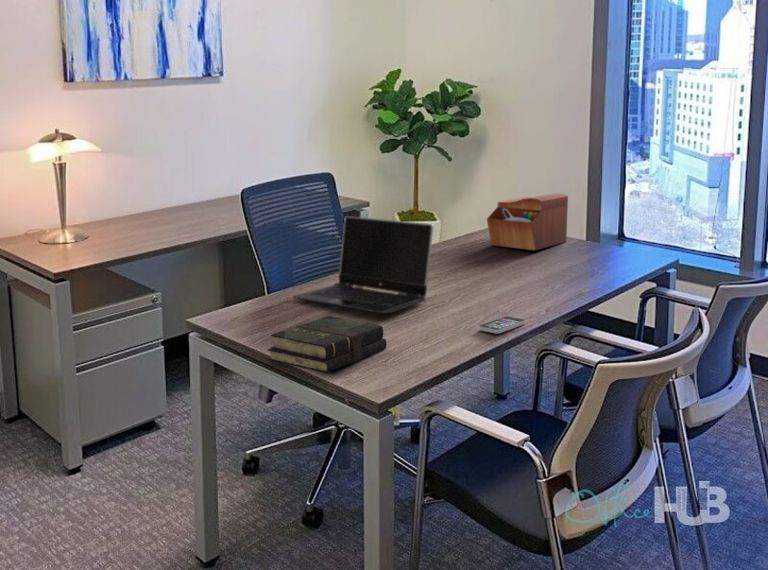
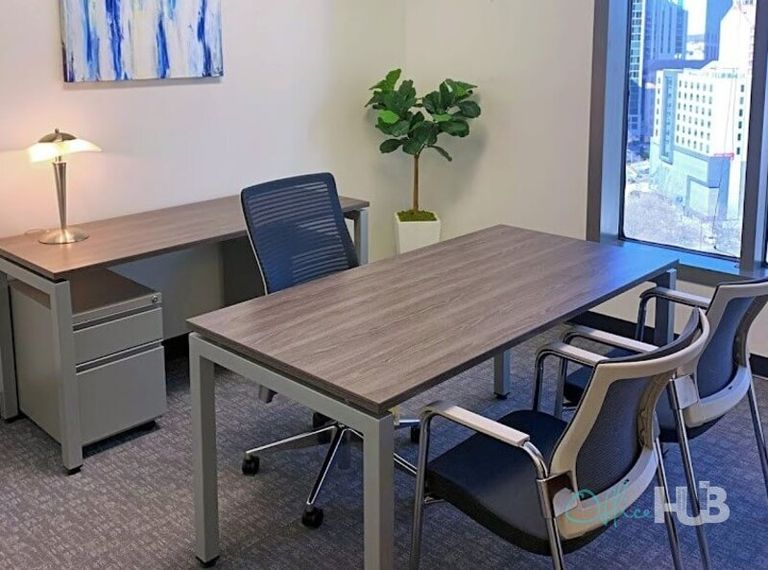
- laptop computer [293,215,435,314]
- book [267,315,388,374]
- sewing box [486,192,569,251]
- smartphone [478,315,527,335]
